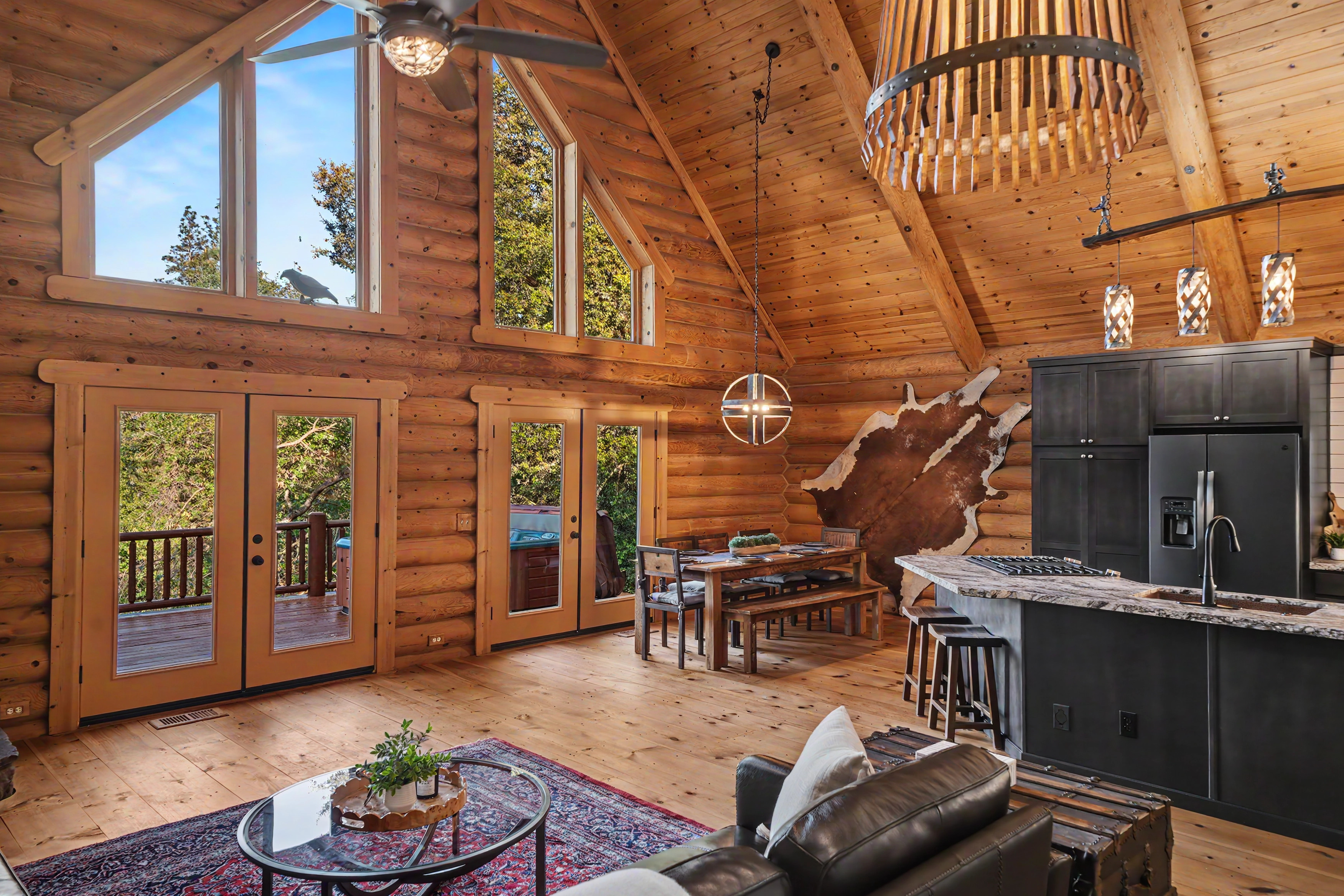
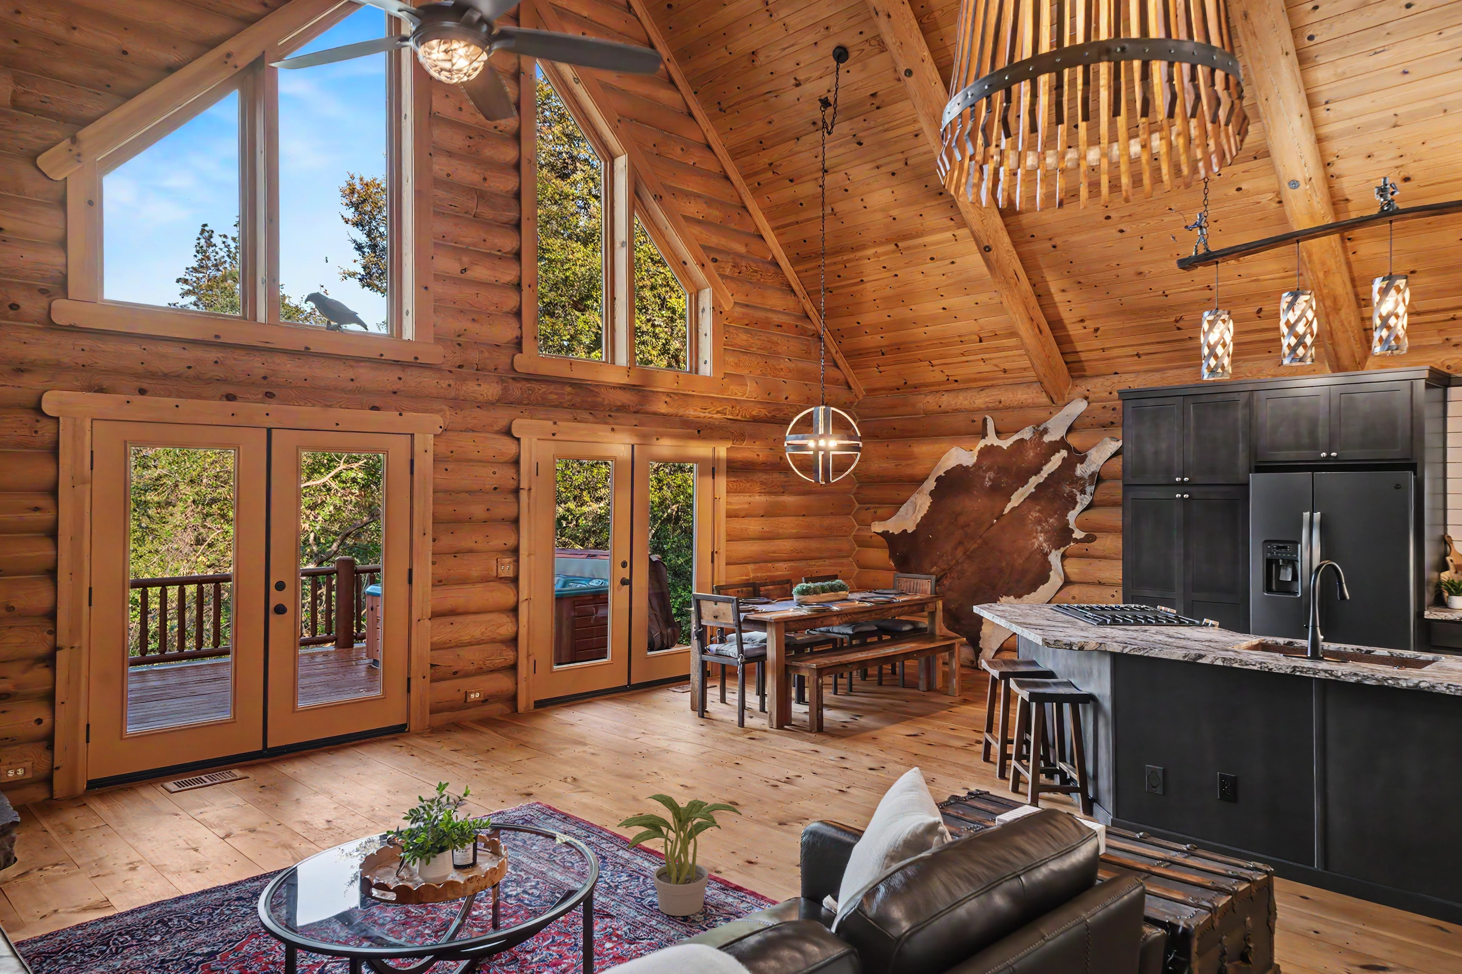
+ potted plant [617,794,742,916]
